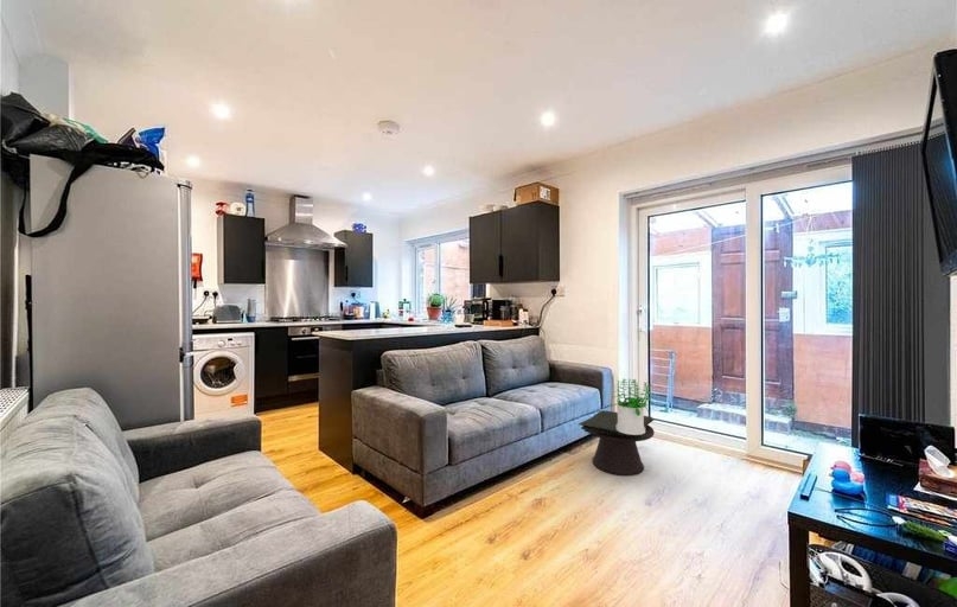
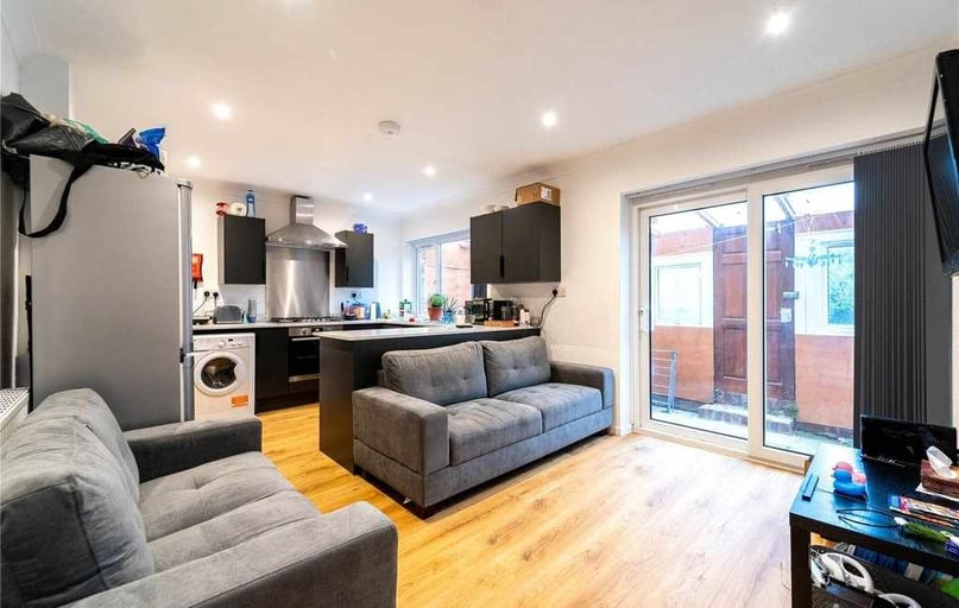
- potted plant [611,378,655,435]
- side table [578,409,656,477]
